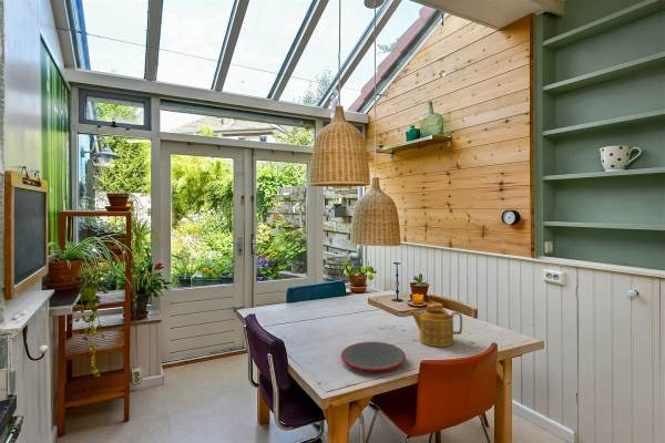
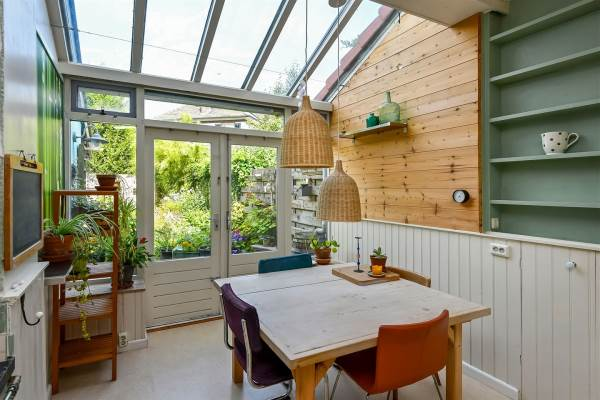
- teapot [408,308,463,348]
- plate [340,341,407,372]
